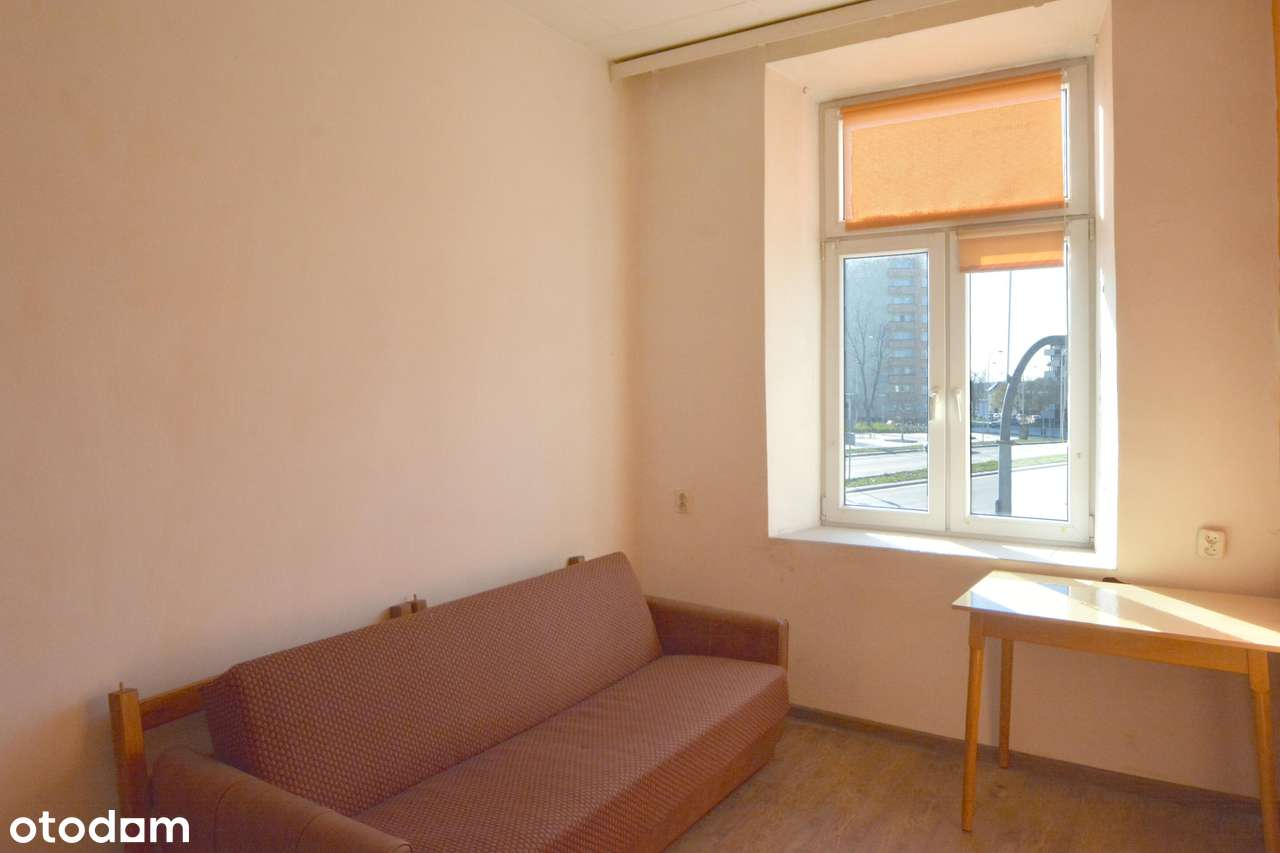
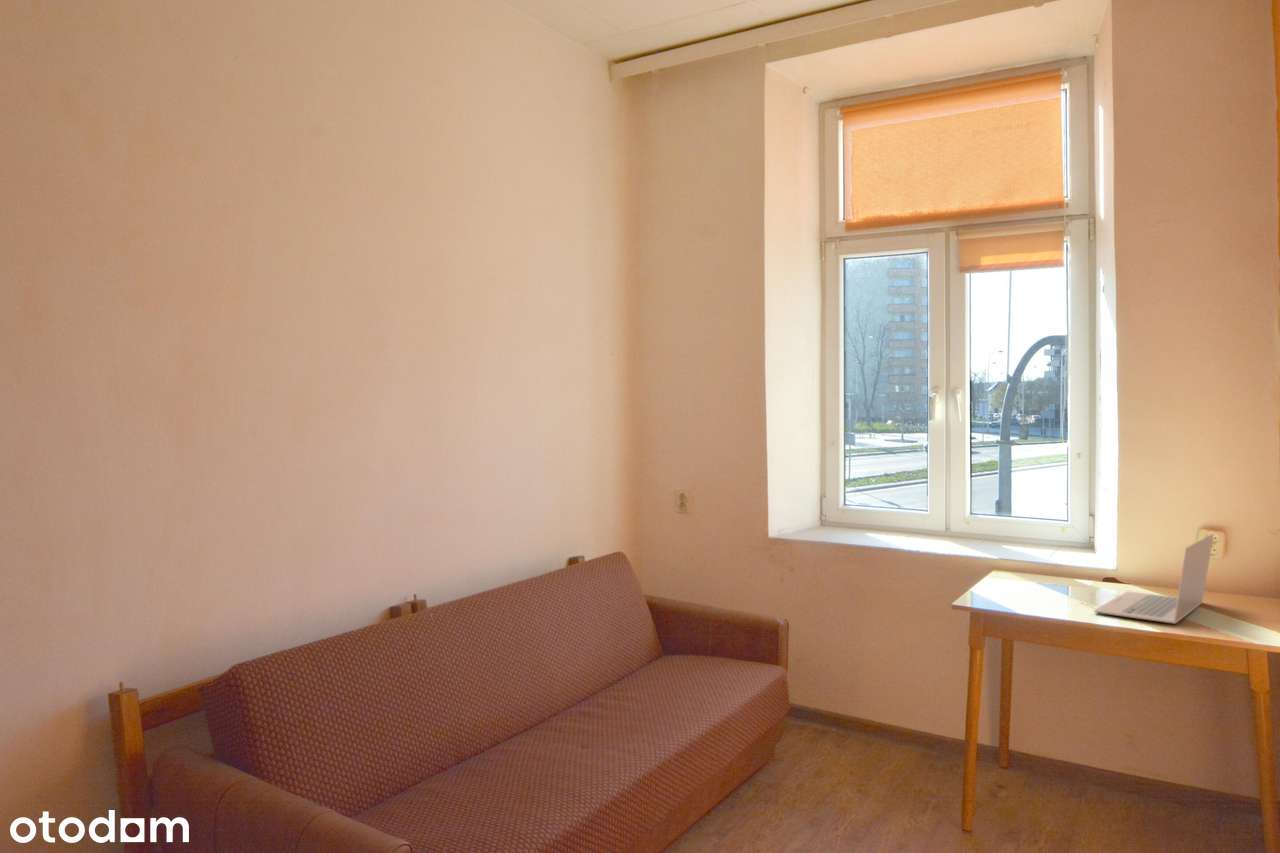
+ laptop [1093,533,1215,625]
